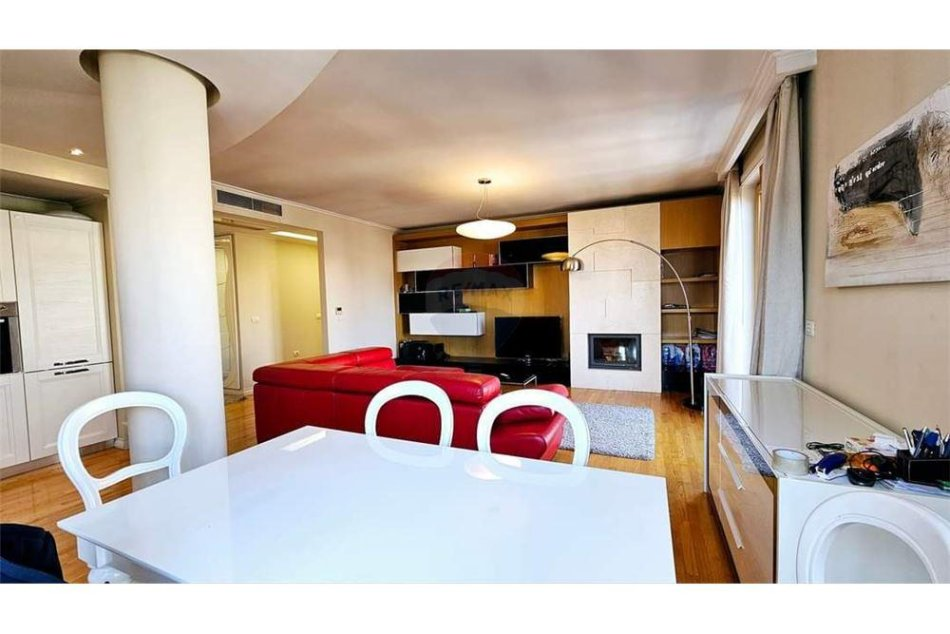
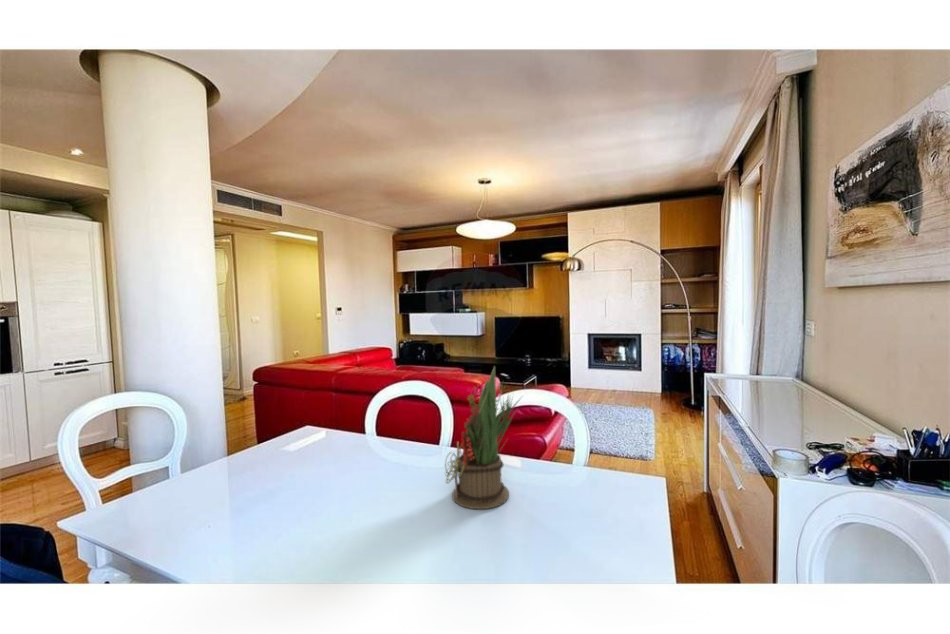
+ flower arrangement [444,365,523,510]
